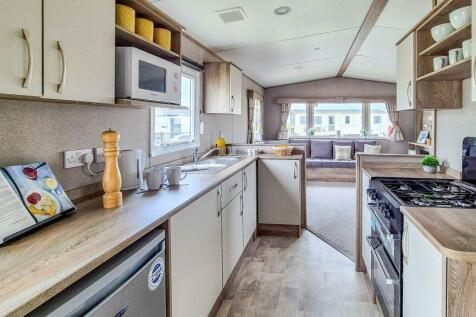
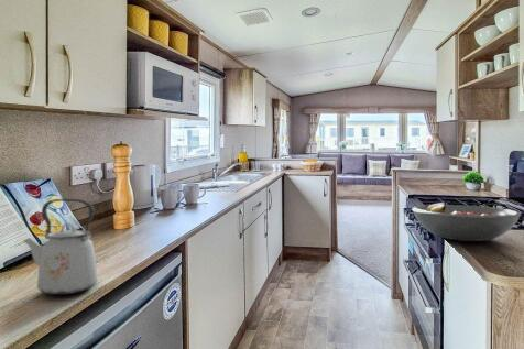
+ fruit bowl [411,201,522,242]
+ kettle [22,198,99,296]
